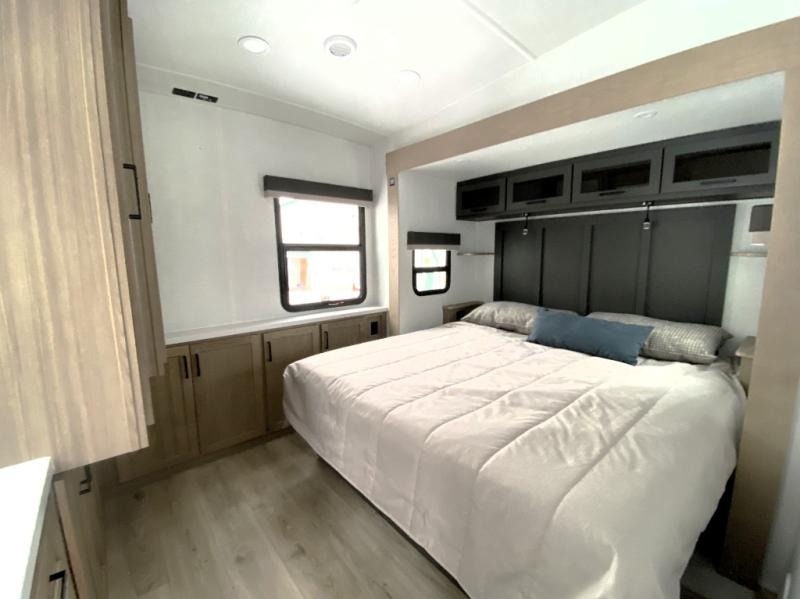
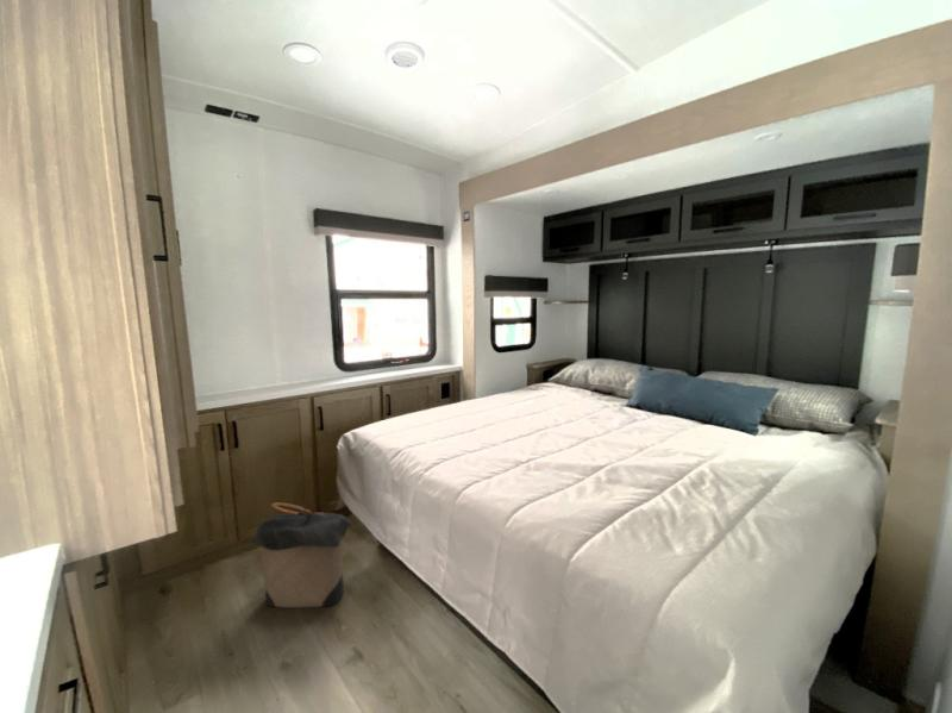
+ laundry hamper [249,501,353,608]
